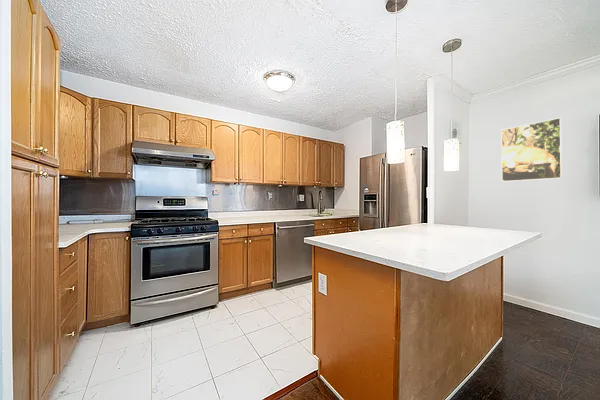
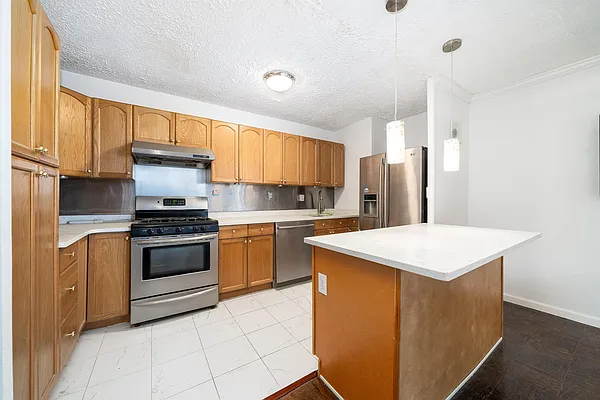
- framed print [500,117,563,183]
